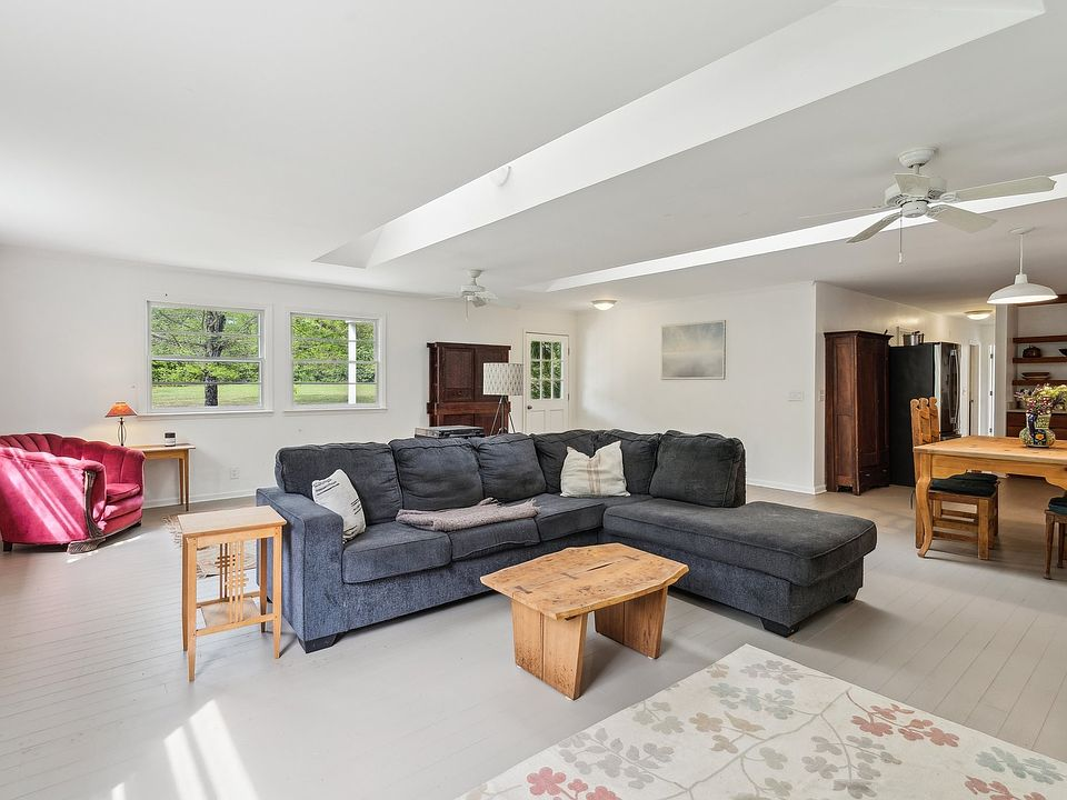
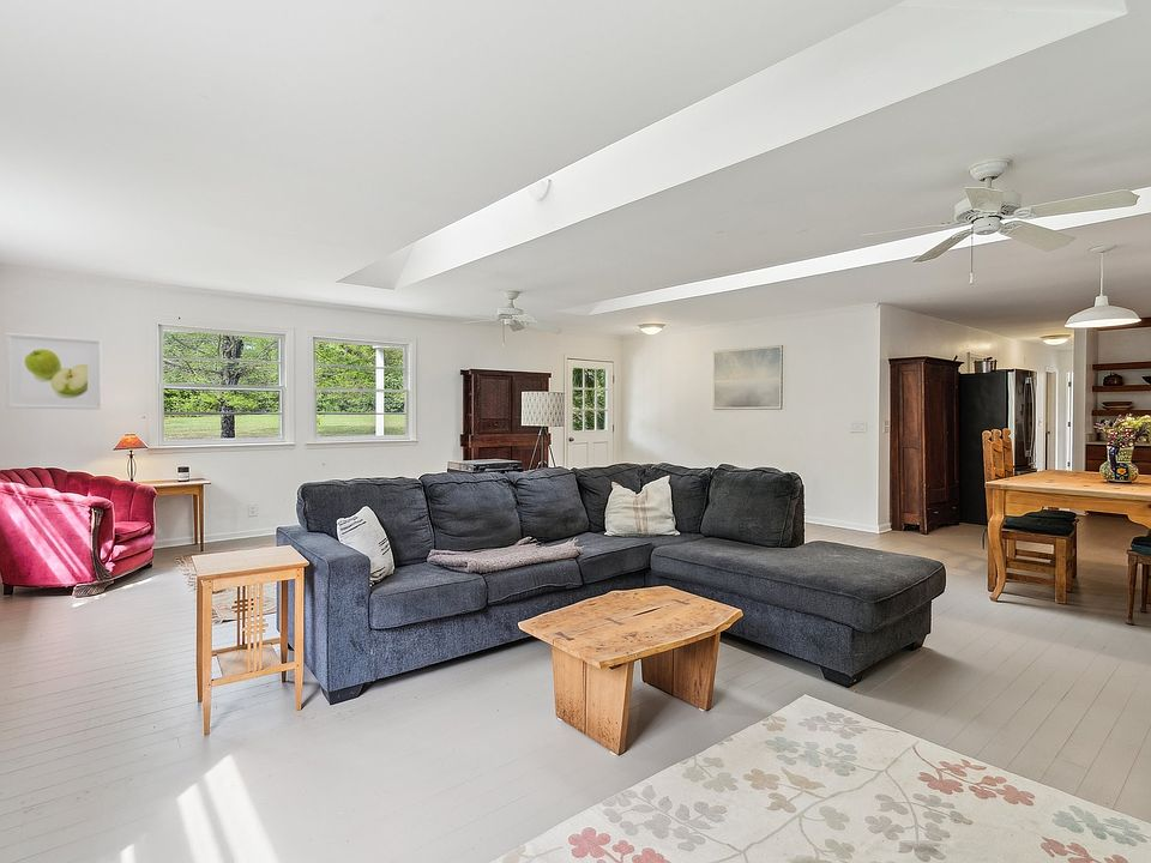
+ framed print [5,332,102,411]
